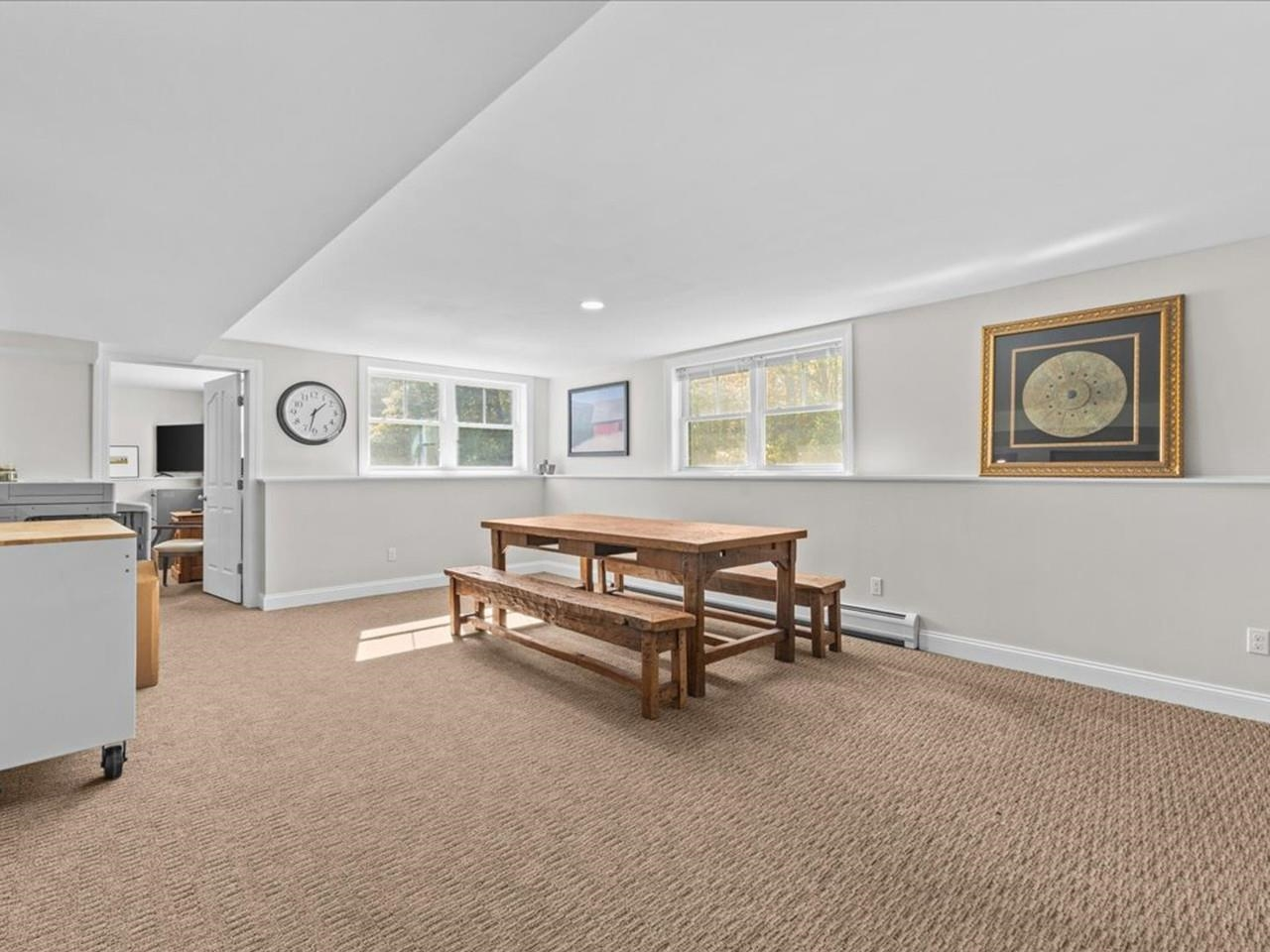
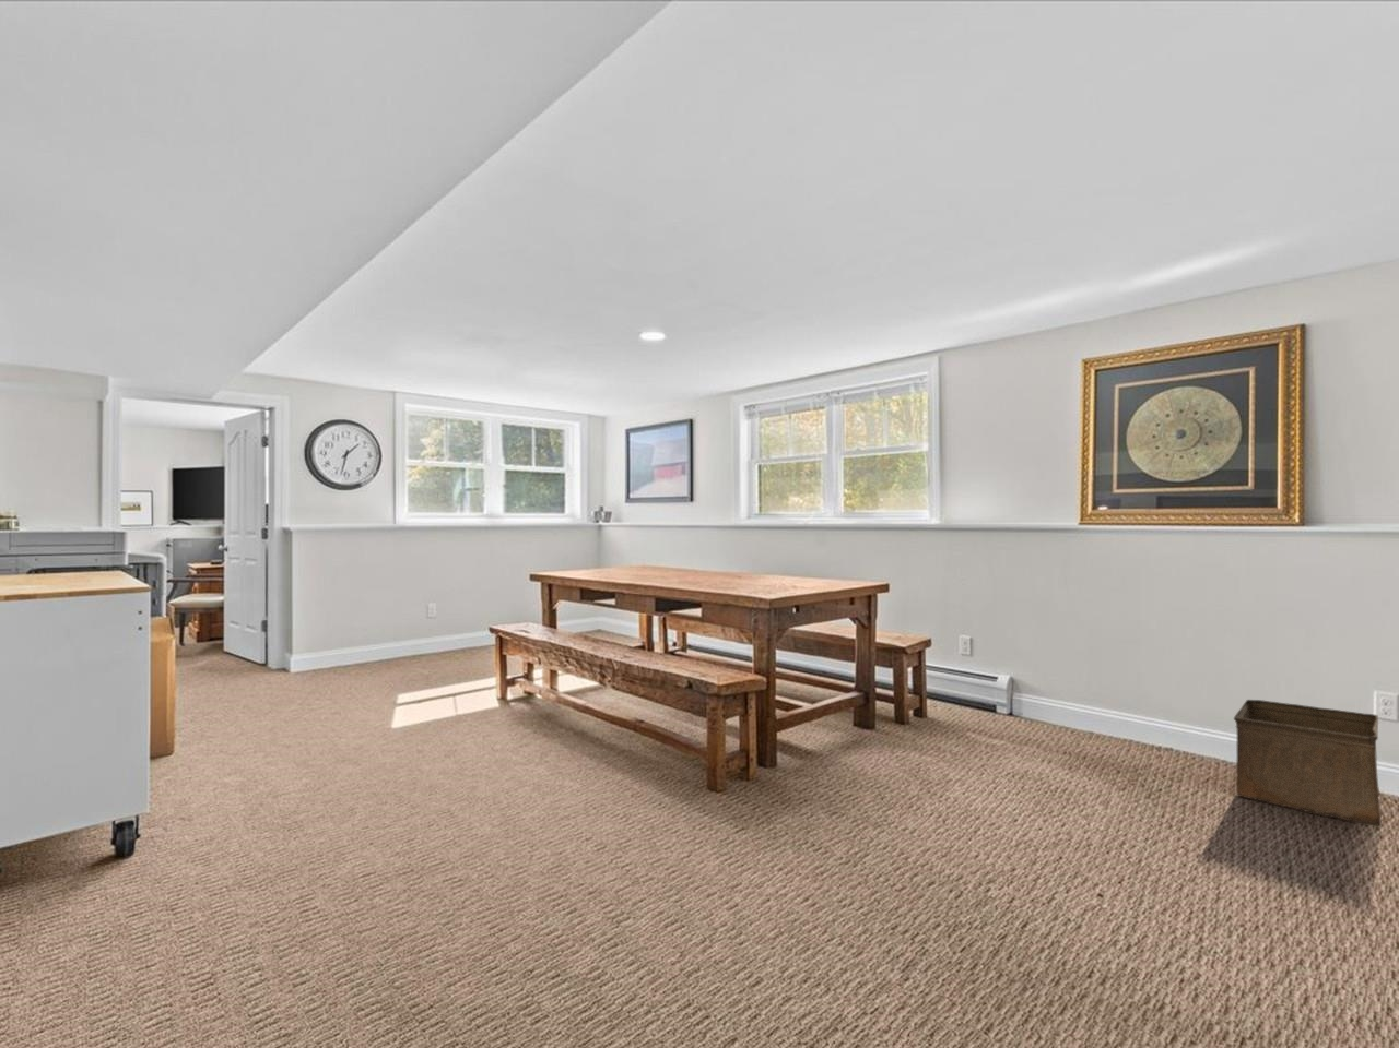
+ storage bin [1233,699,1382,829]
